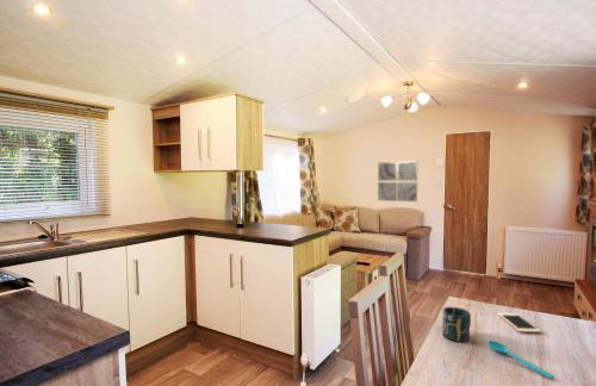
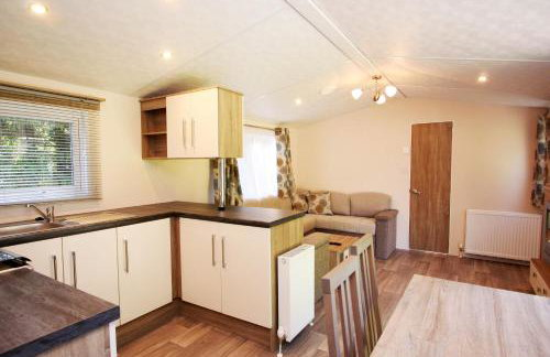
- cup [441,306,472,343]
- wall art [377,160,418,203]
- cell phone [496,312,542,334]
- spoon [488,340,555,380]
